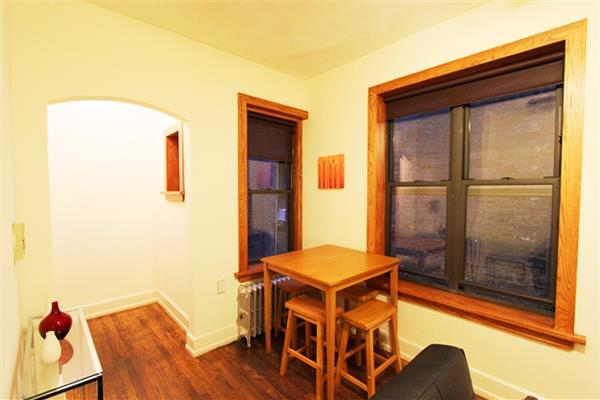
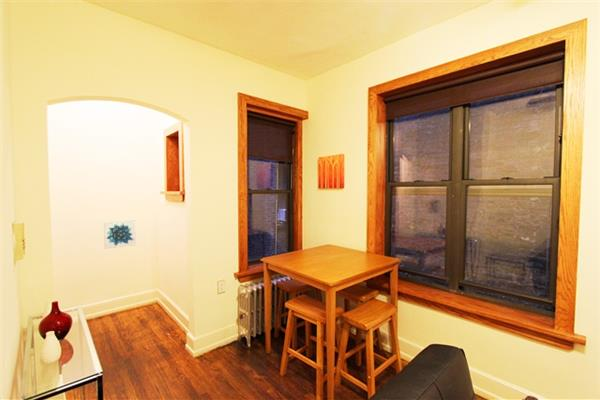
+ wall art [103,219,137,250]
